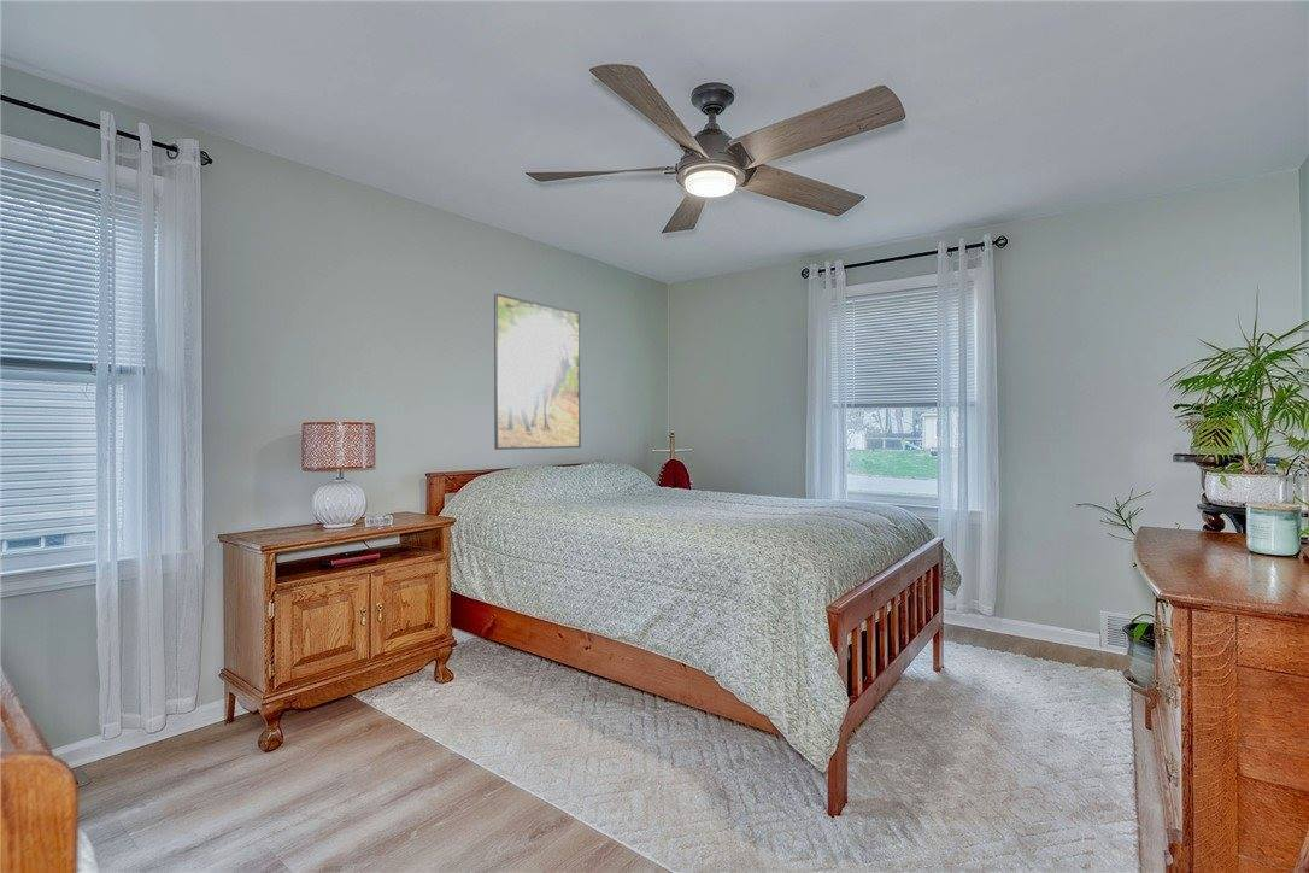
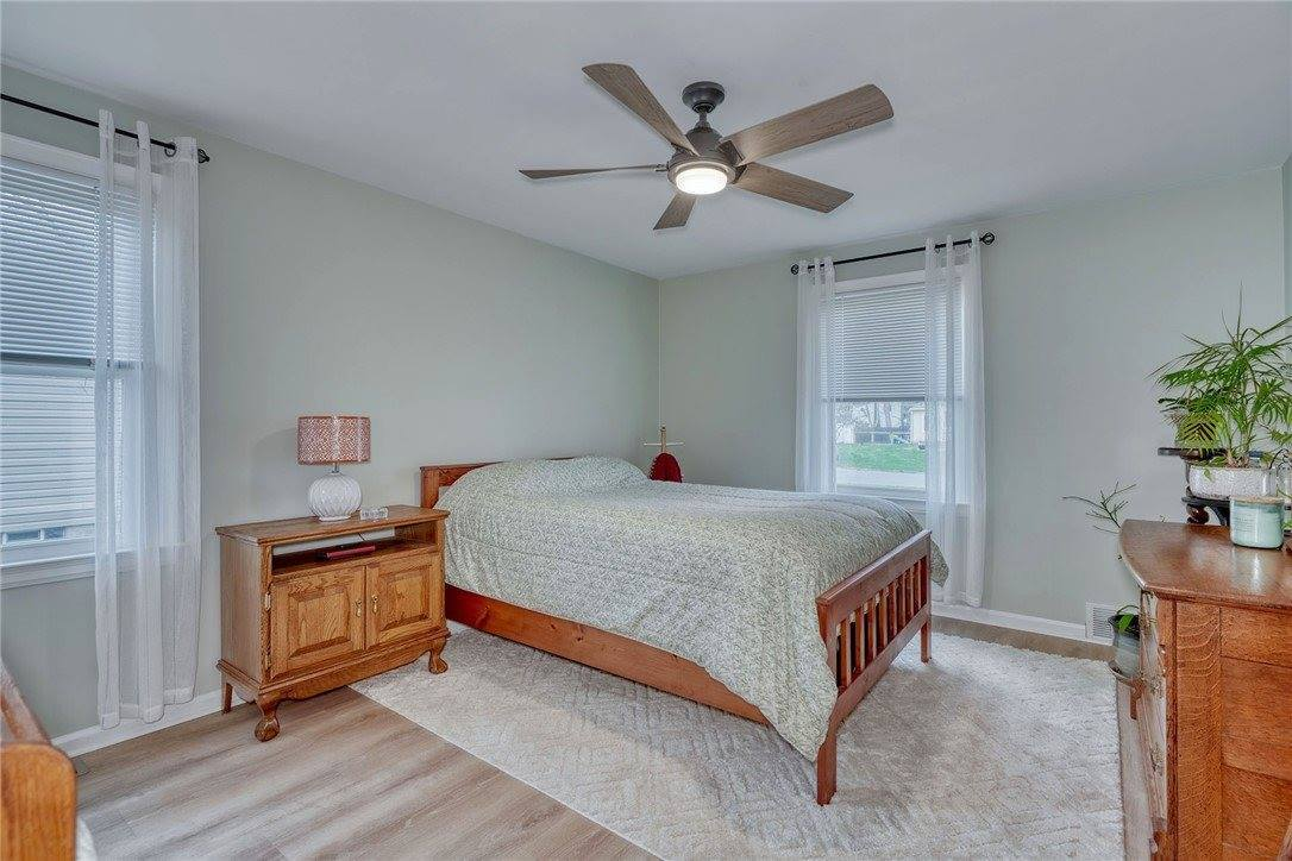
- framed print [493,293,582,451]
